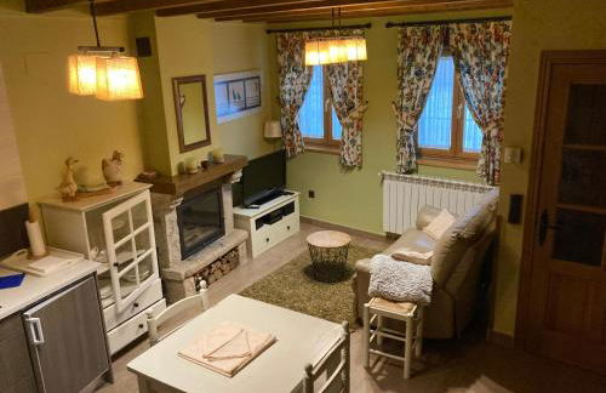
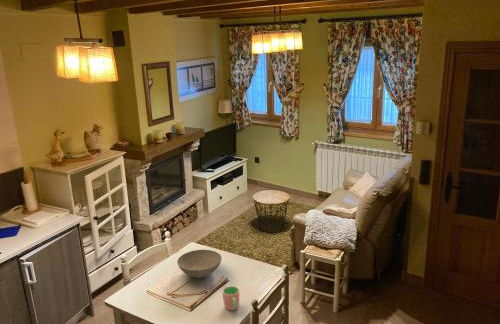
+ bowl [176,249,223,279]
+ cup [222,285,240,311]
